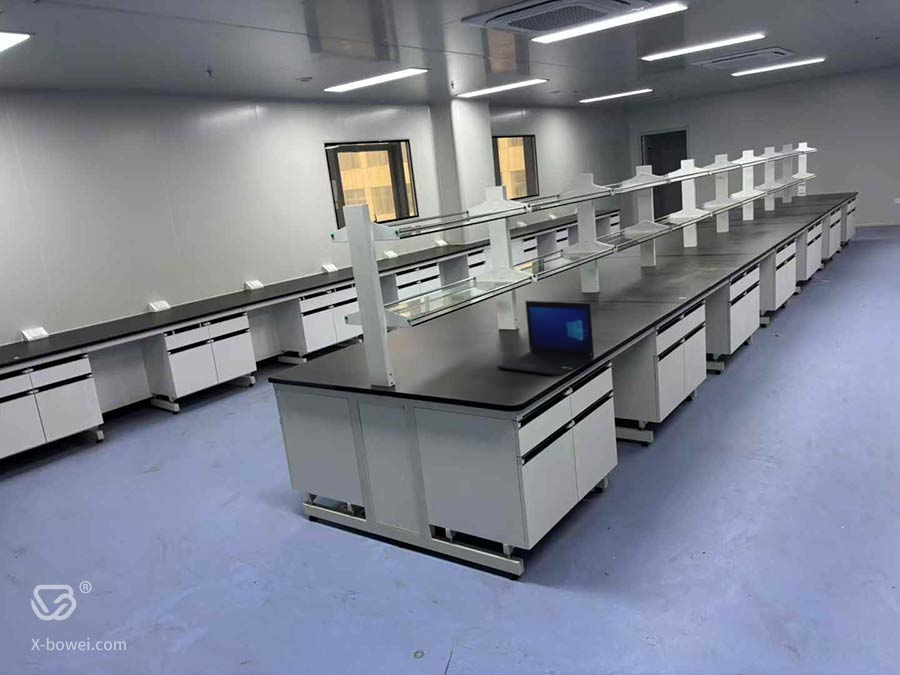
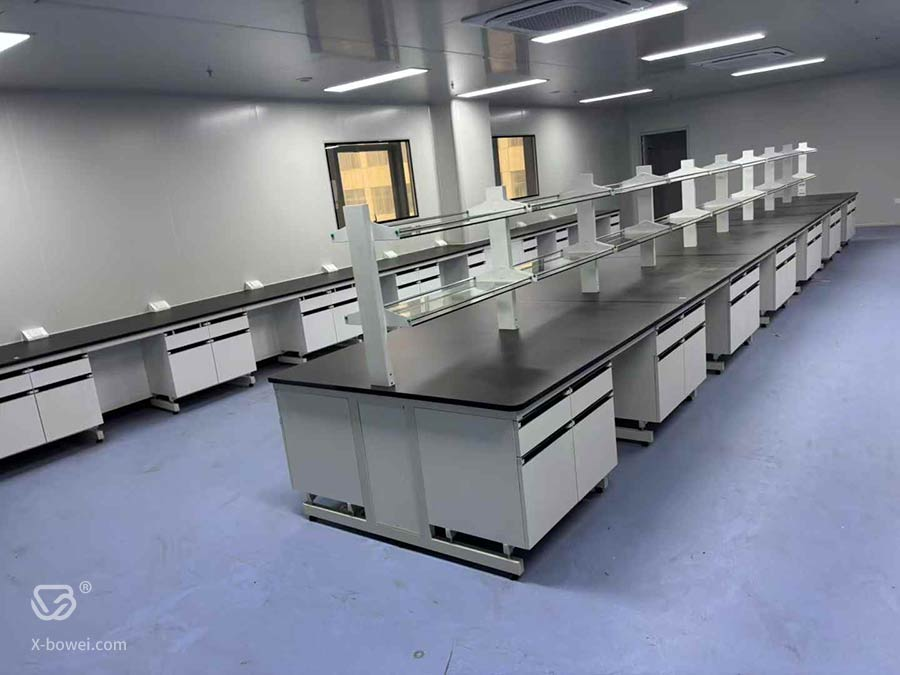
- laptop [496,300,595,377]
